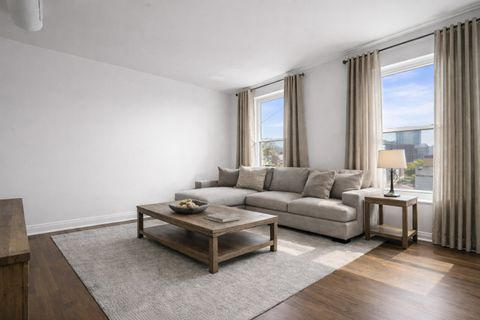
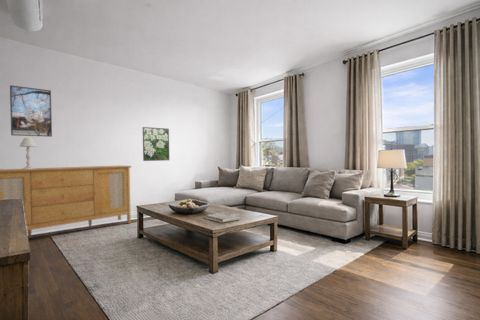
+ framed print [9,84,53,138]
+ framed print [142,126,170,162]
+ sideboard [0,165,132,239]
+ table lamp [18,137,38,169]
